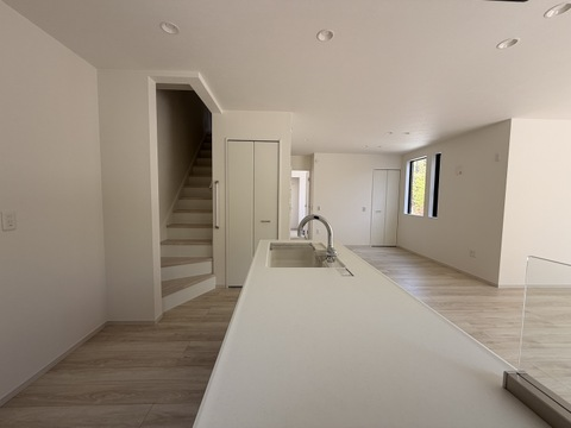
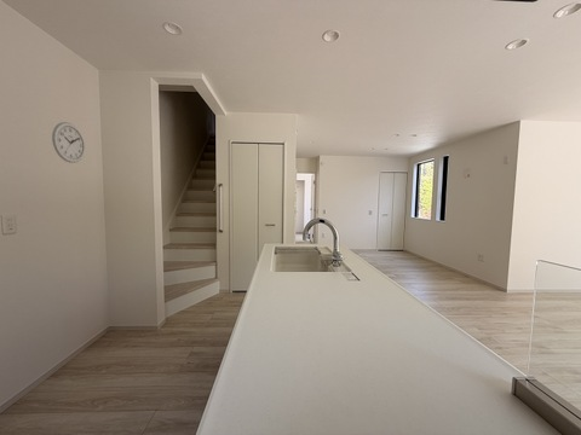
+ wall clock [51,121,86,164]
